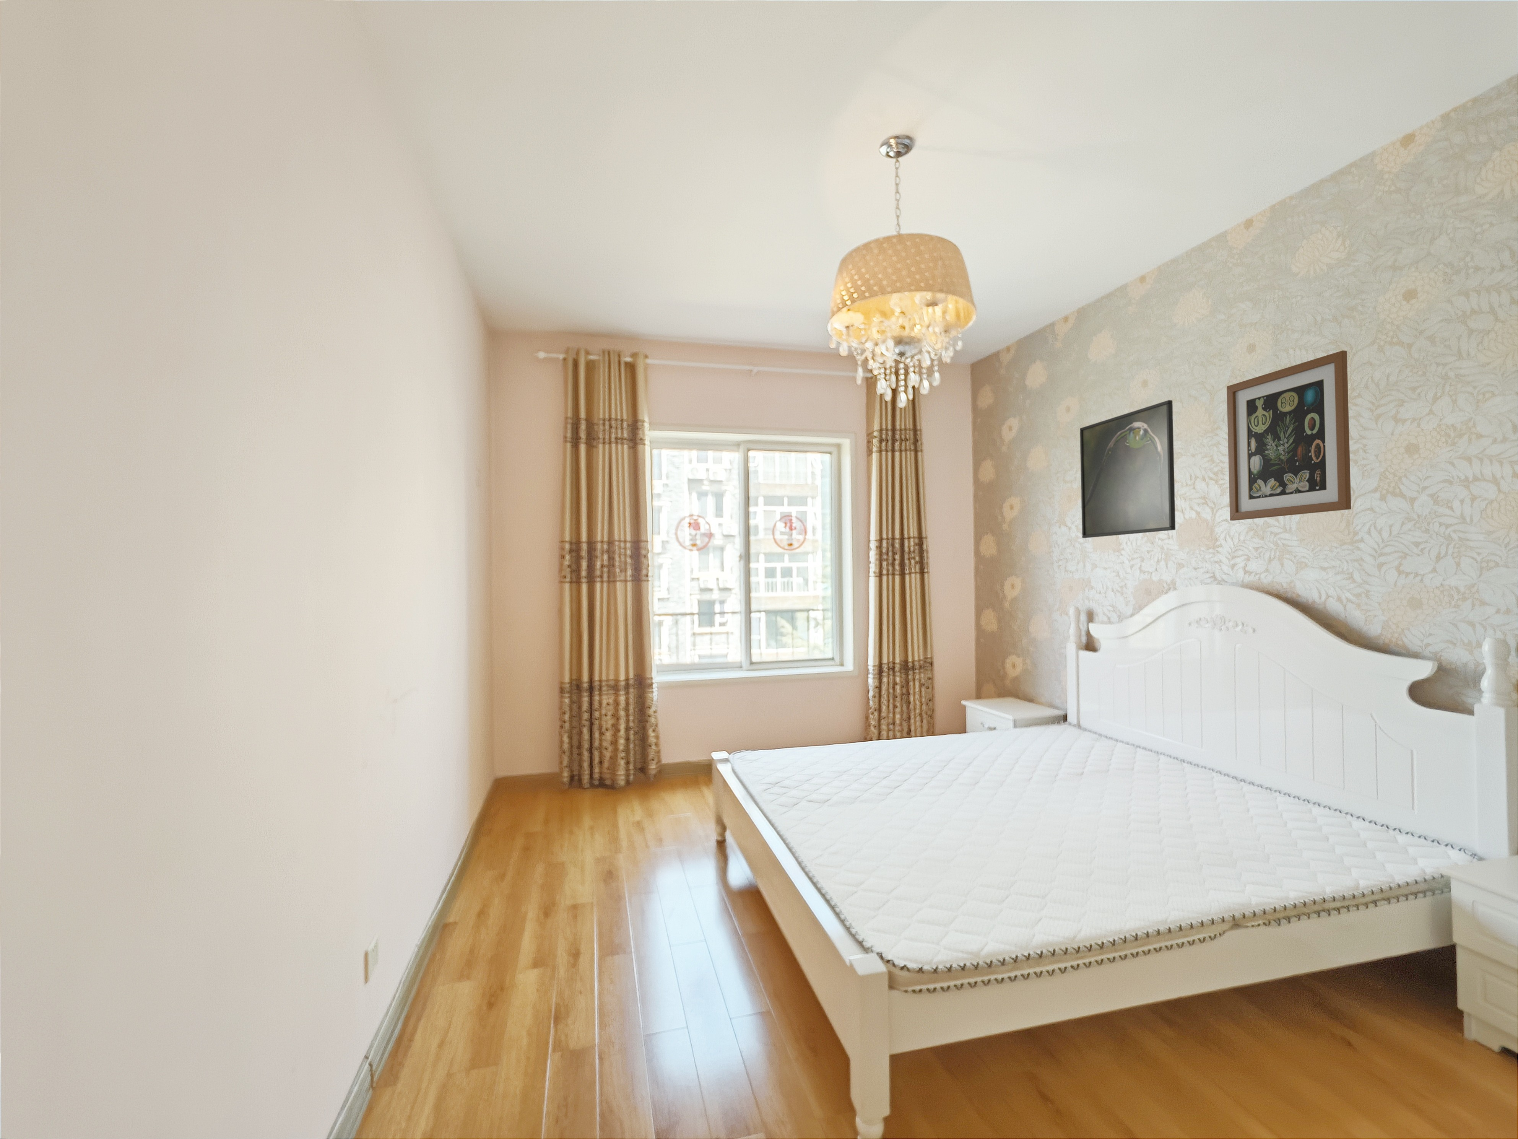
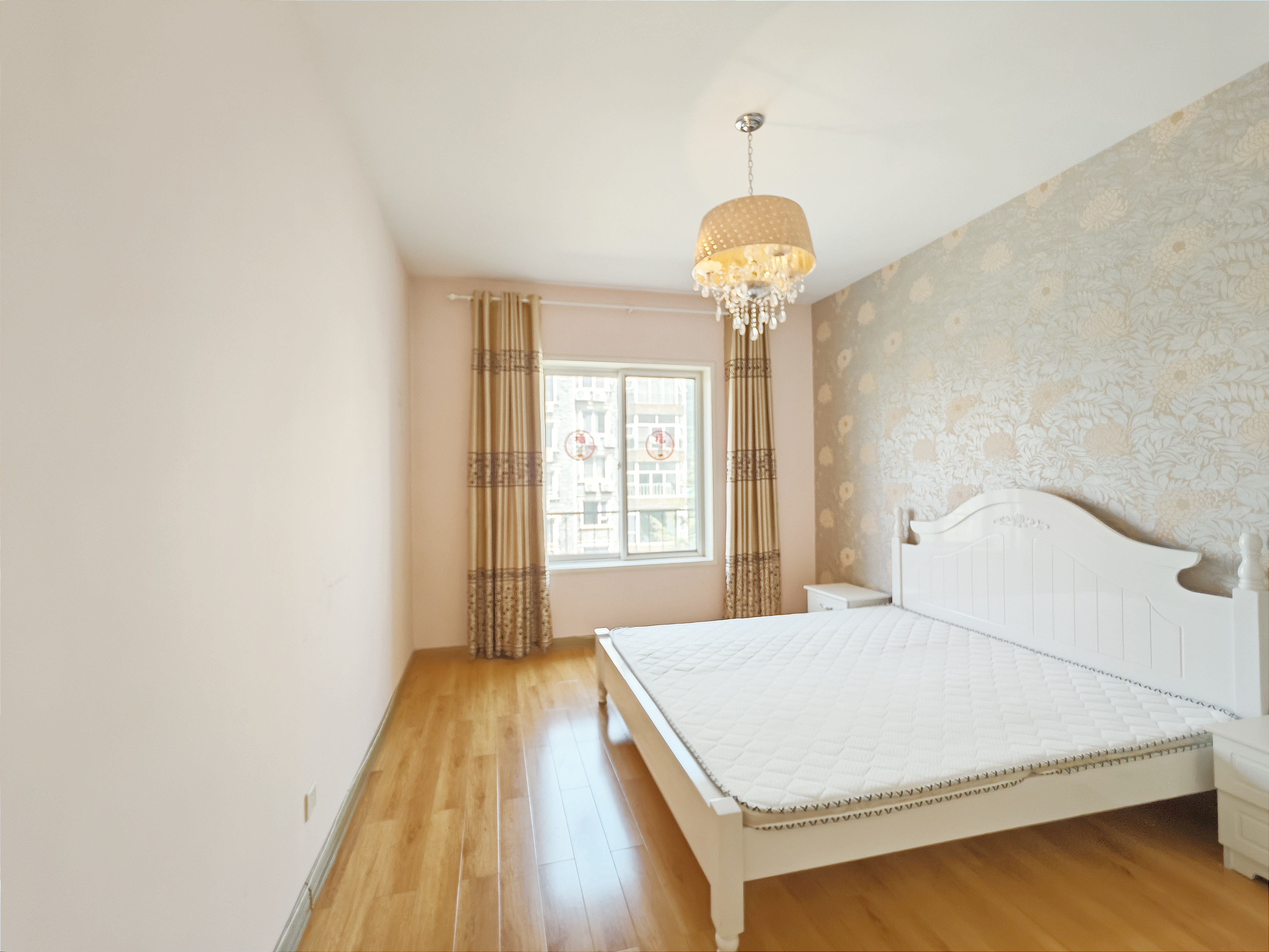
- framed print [1079,400,1176,538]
- wall art [1226,351,1352,520]
